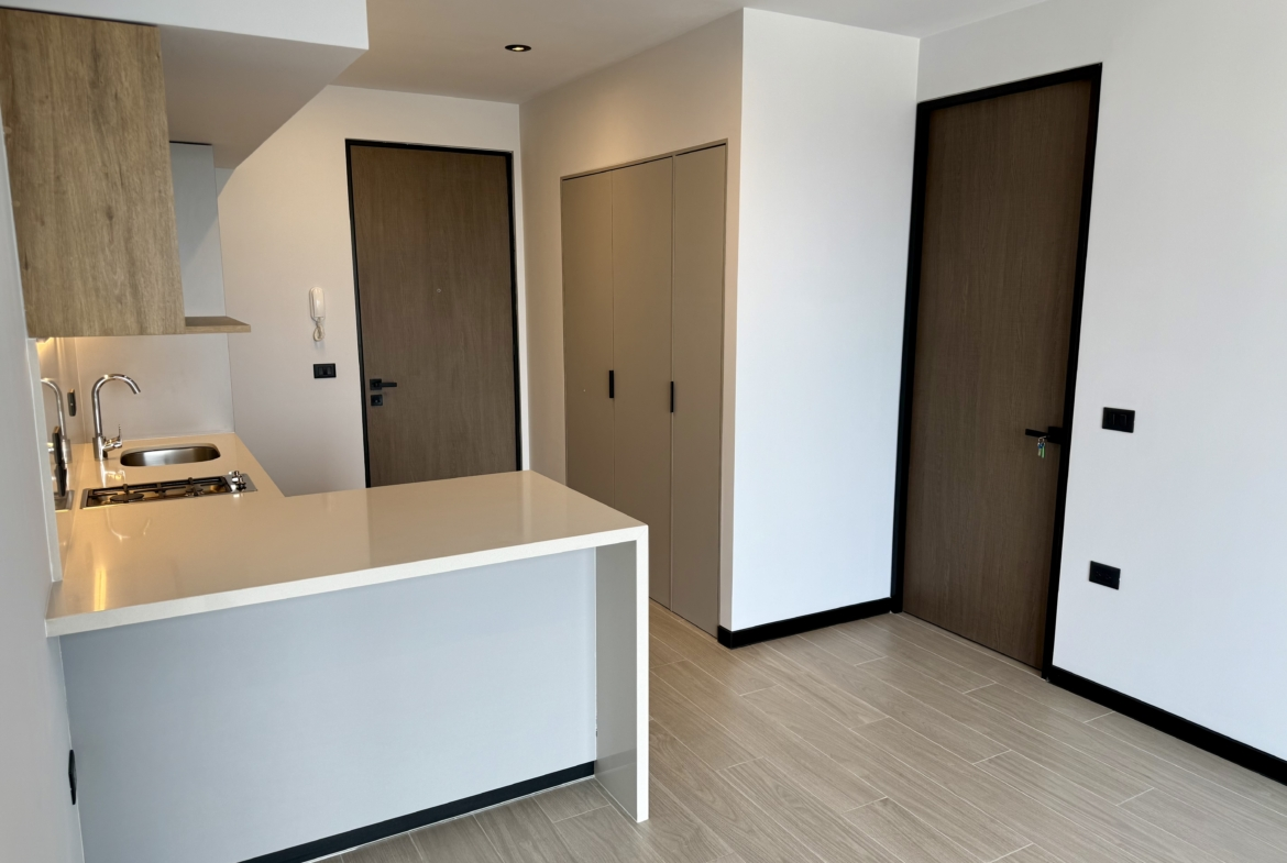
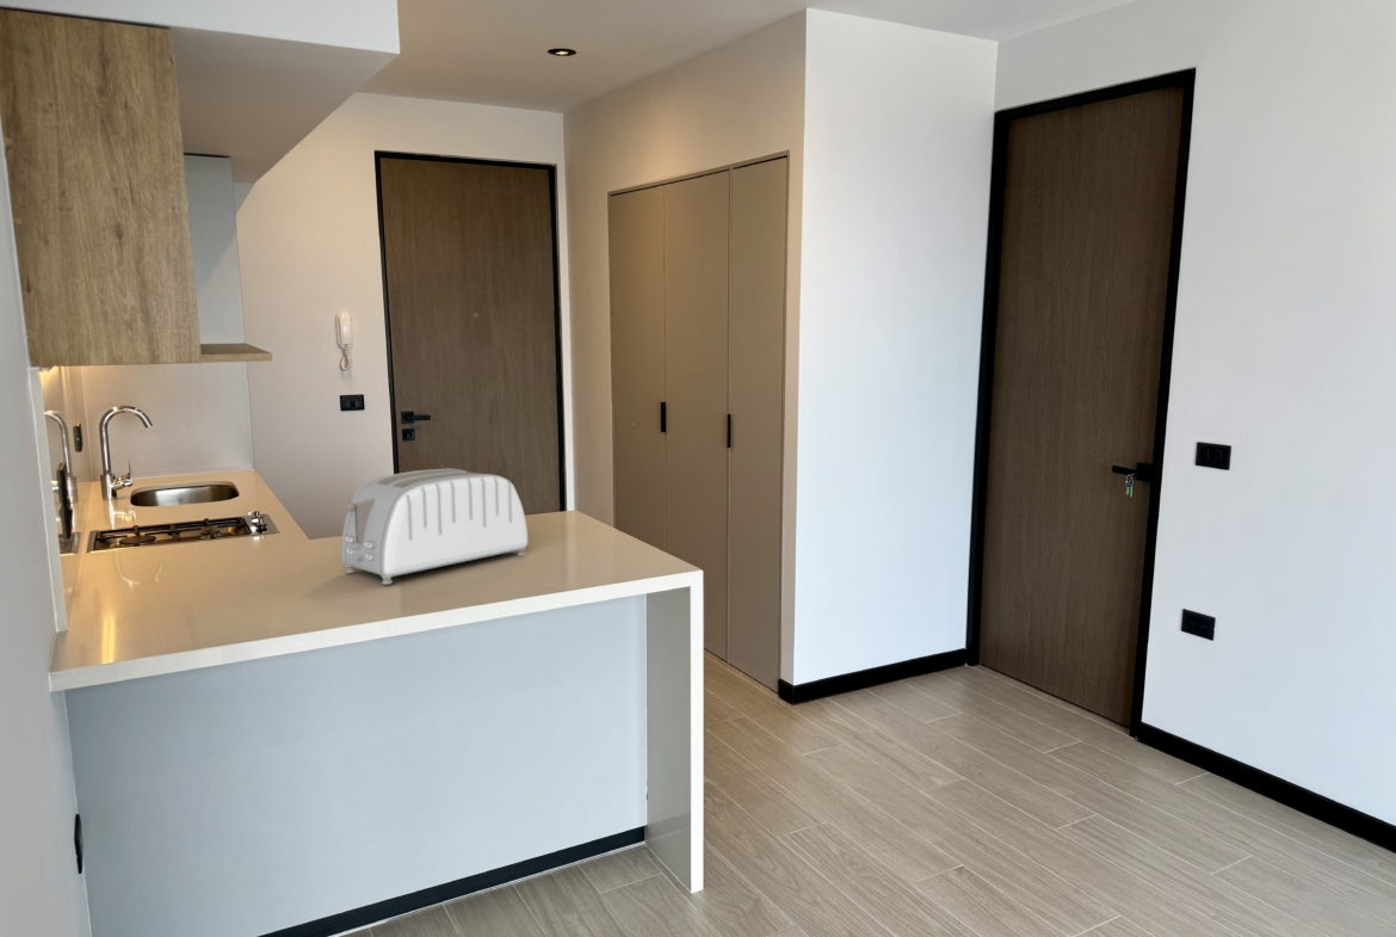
+ toaster [340,468,529,585]
